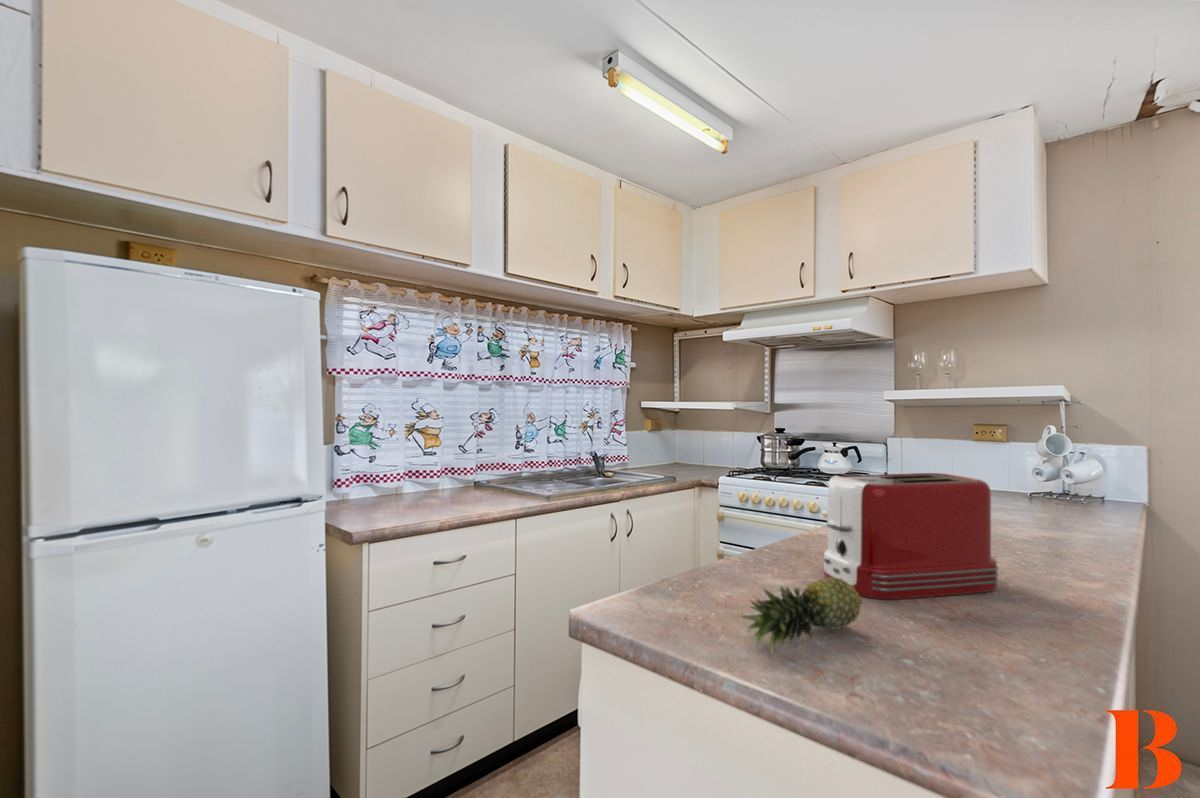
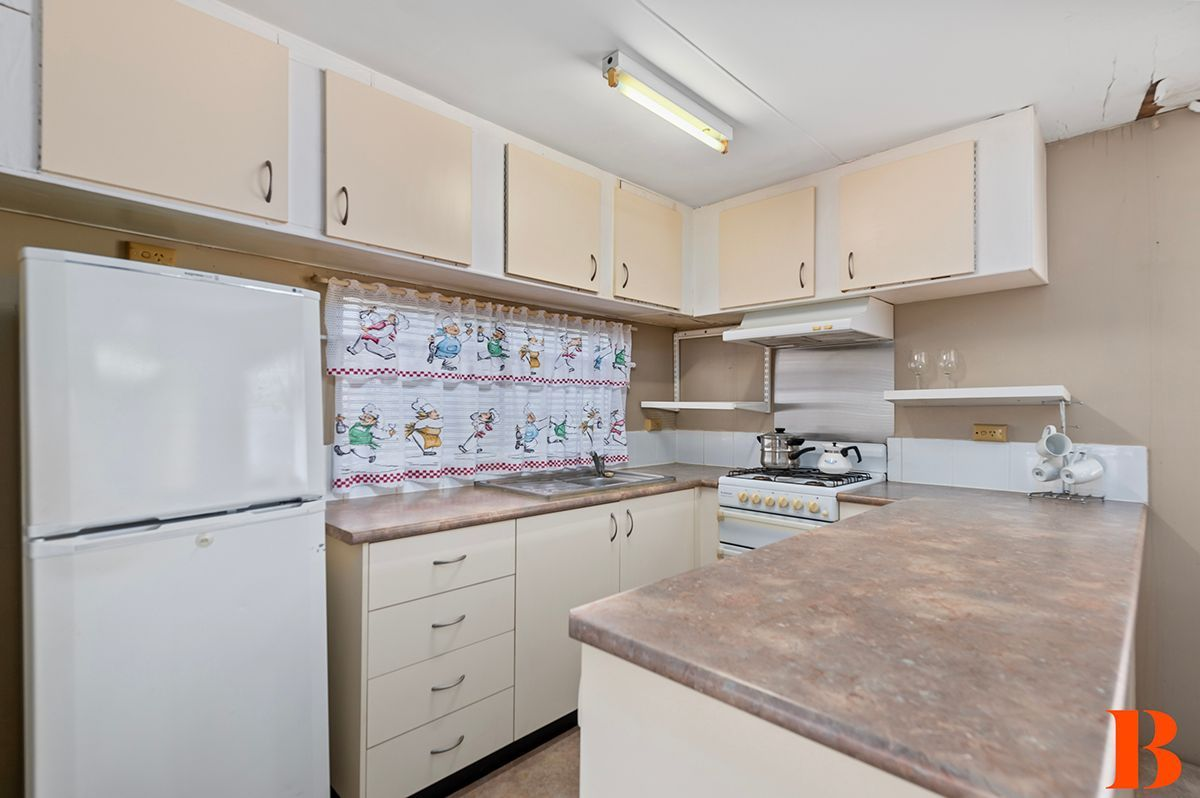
- toaster [823,472,1000,600]
- fruit [739,577,864,657]
